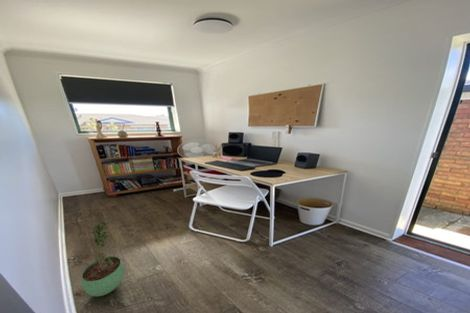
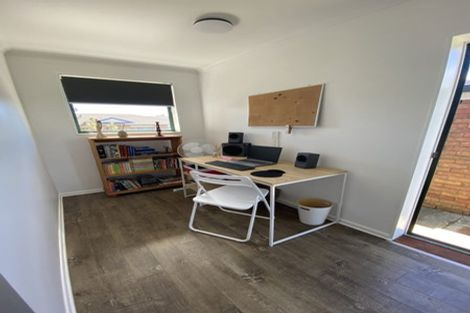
- potted plant [80,220,125,297]
